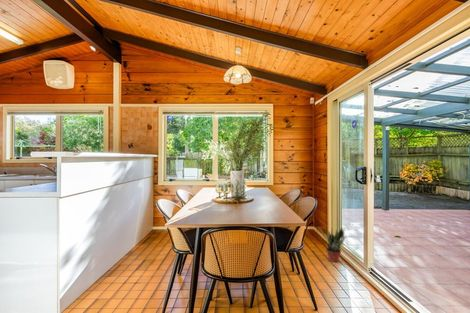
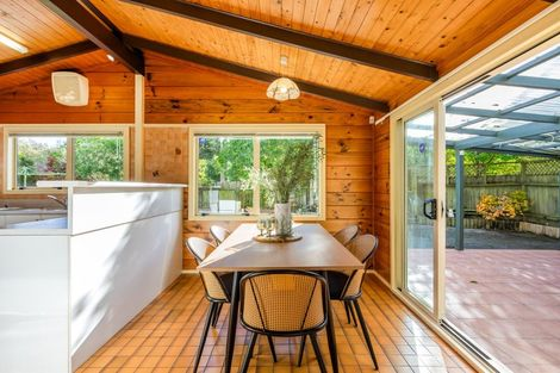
- potted plant [316,222,346,263]
